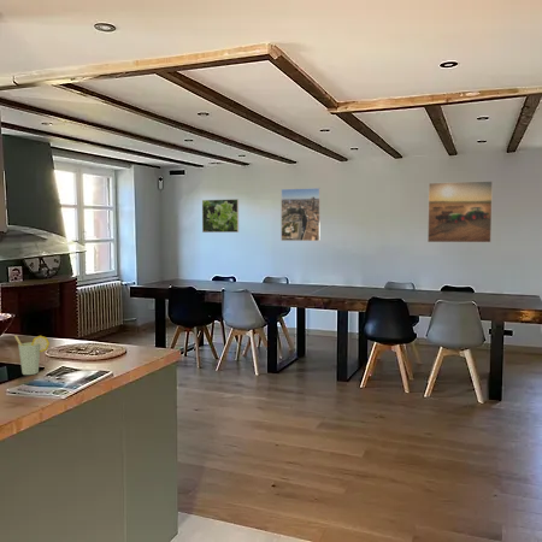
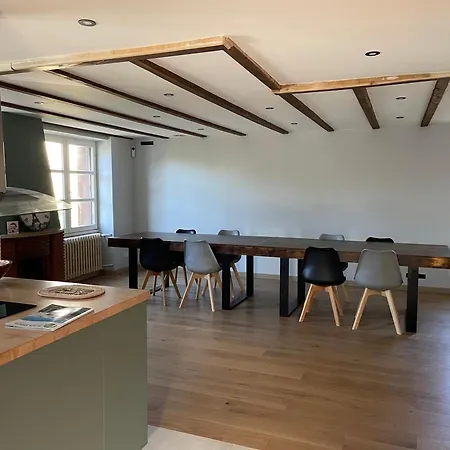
- cup [13,334,51,376]
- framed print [426,179,494,243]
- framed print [279,187,322,242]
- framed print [201,198,240,234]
